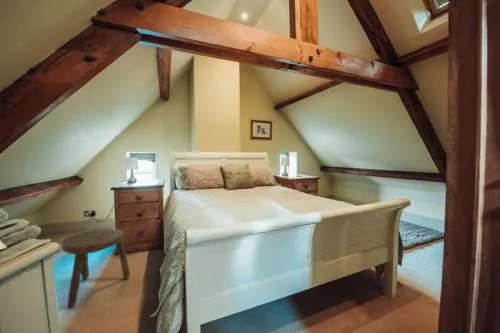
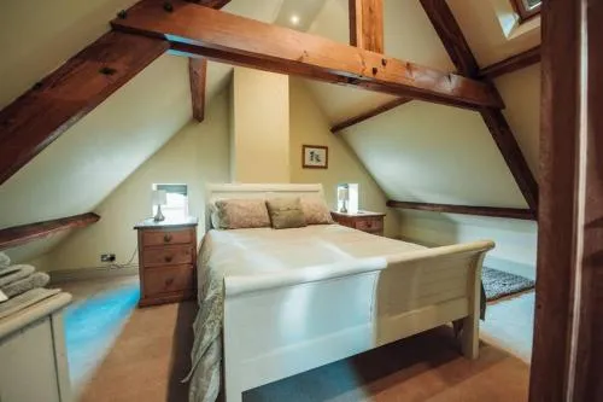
- stool [61,228,131,309]
